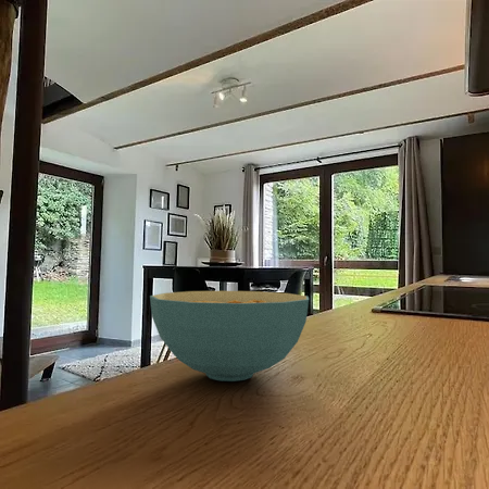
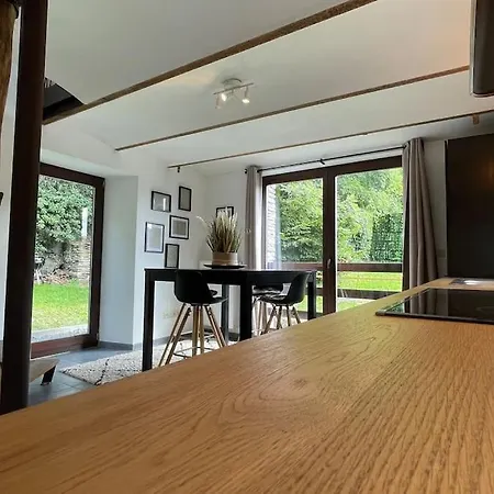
- cereal bowl [149,290,310,383]
